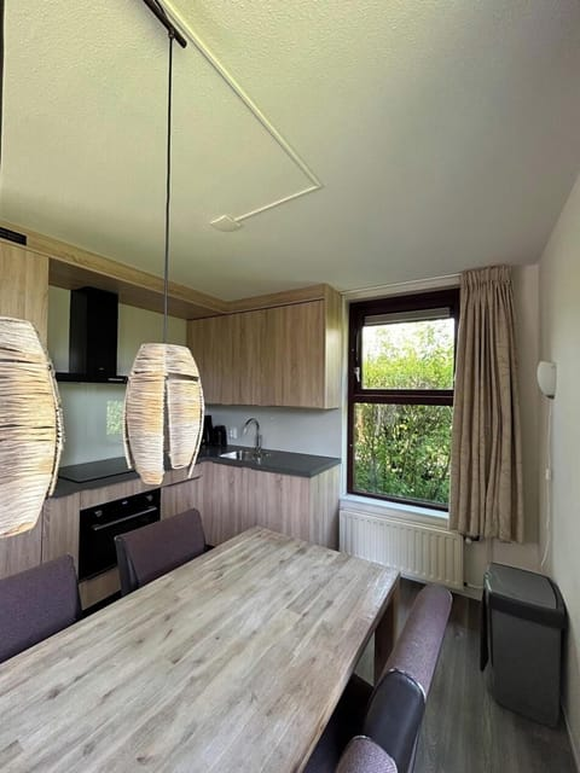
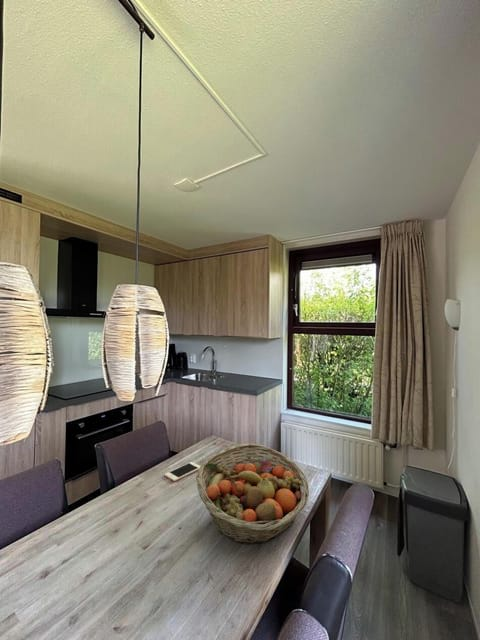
+ fruit basket [195,443,310,545]
+ cell phone [164,461,201,483]
